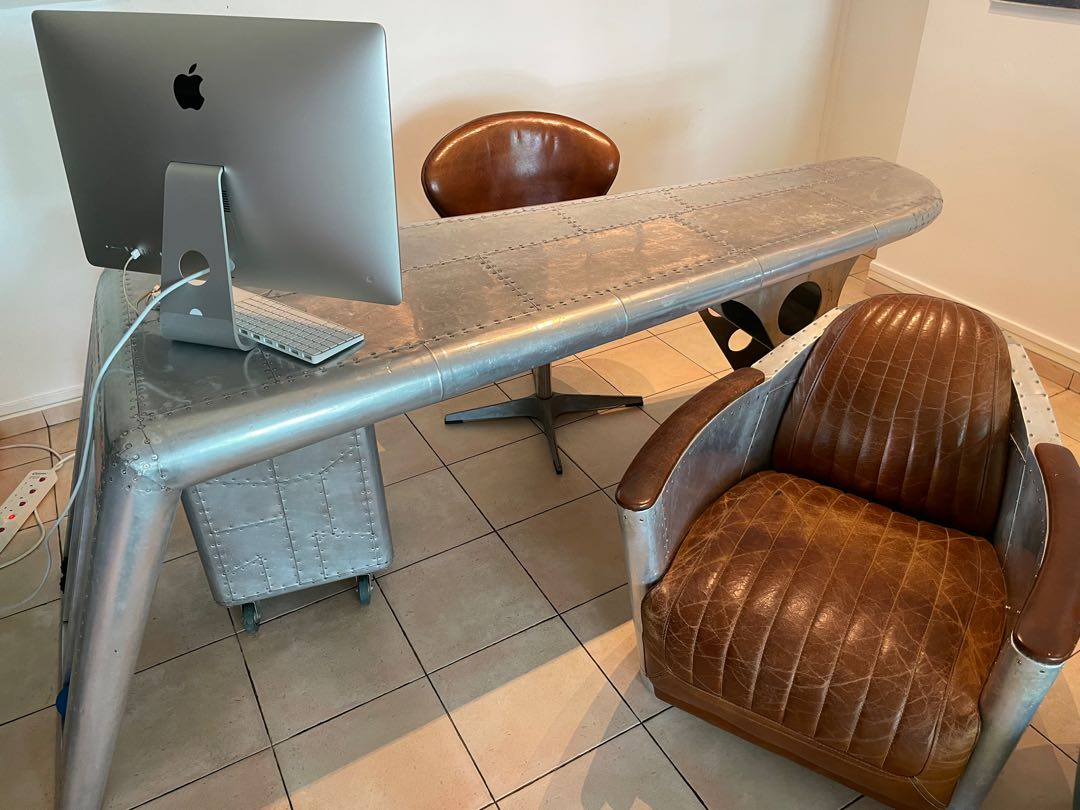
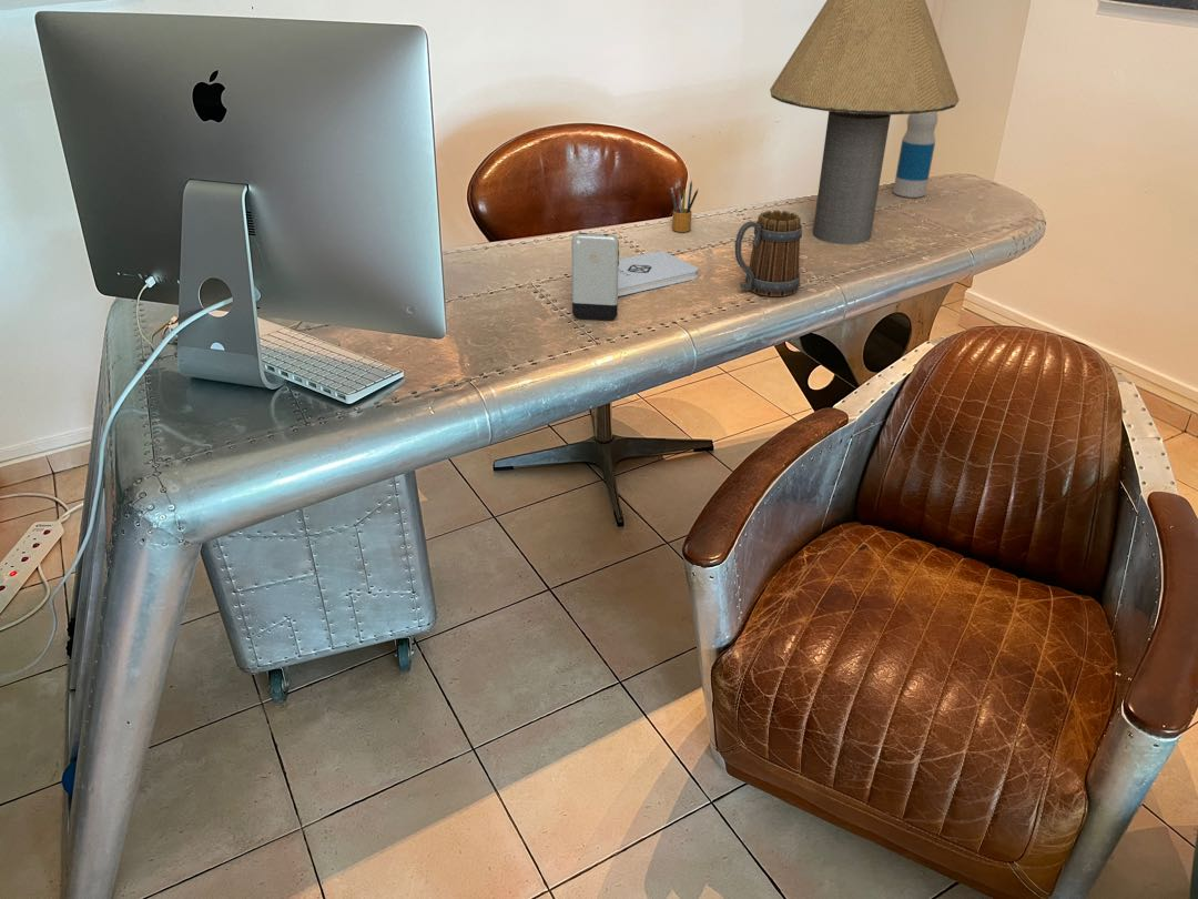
+ mug [734,210,803,297]
+ bottle [892,112,938,199]
+ smartphone [570,232,620,321]
+ notepad [570,250,699,297]
+ table lamp [769,0,961,245]
+ pencil box [670,179,699,233]
